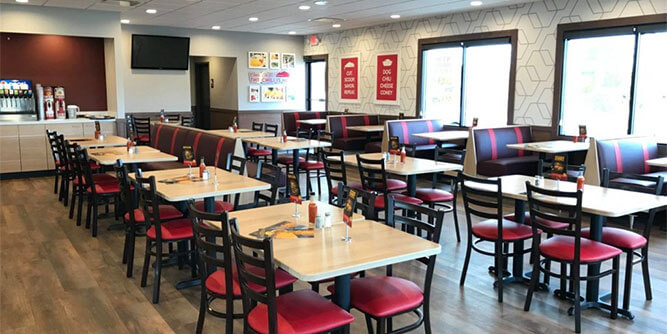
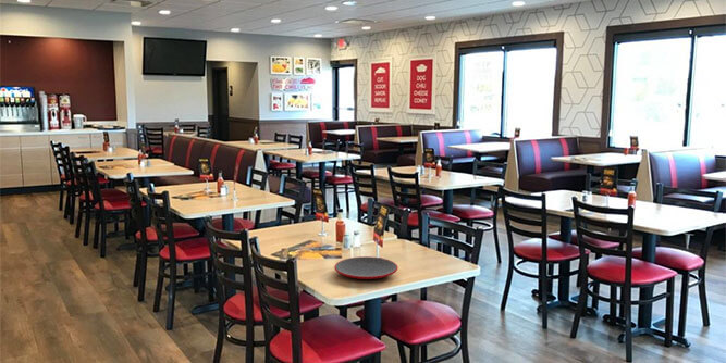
+ plate [333,255,399,280]
